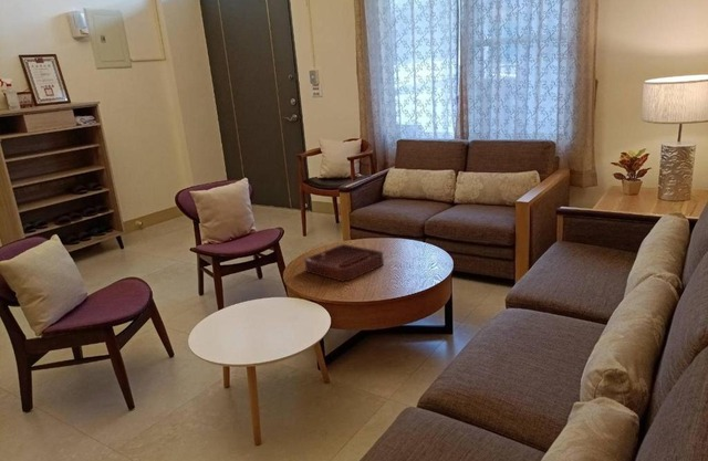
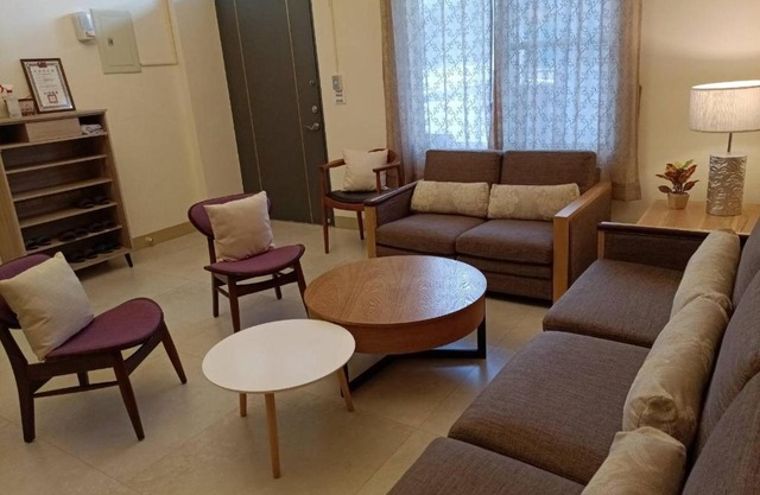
- decorative tray [303,243,385,283]
